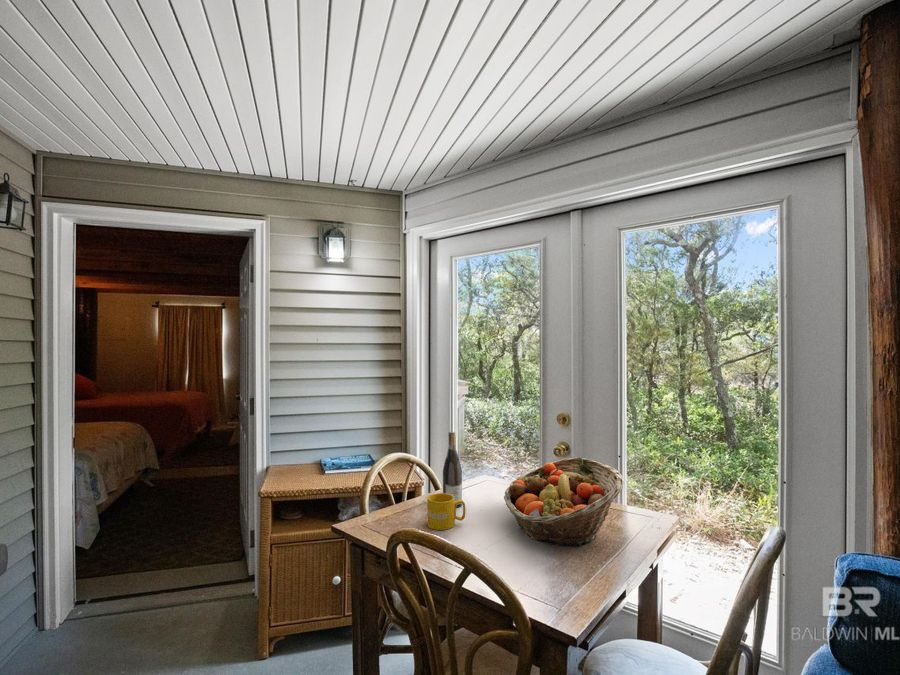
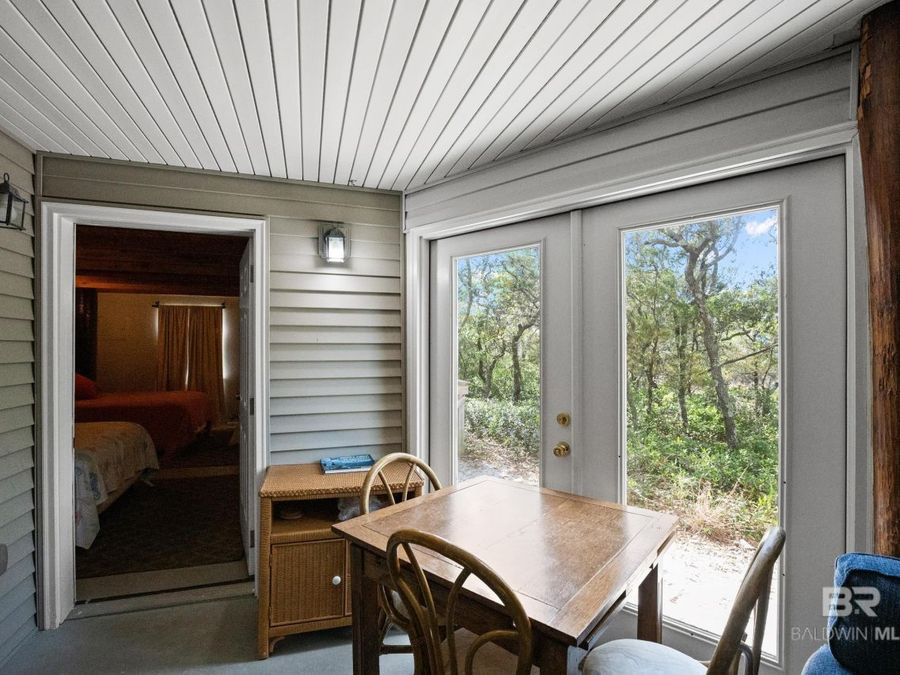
- wine bottle [442,431,463,509]
- fruit basket [503,456,625,548]
- mug [426,492,466,531]
